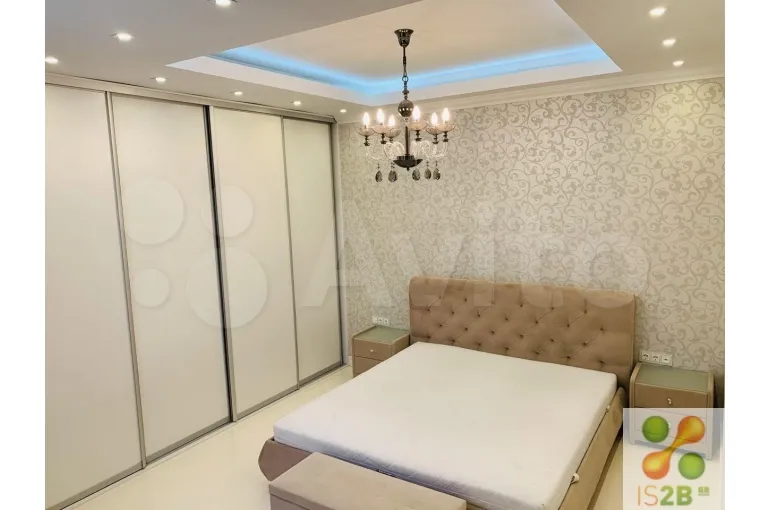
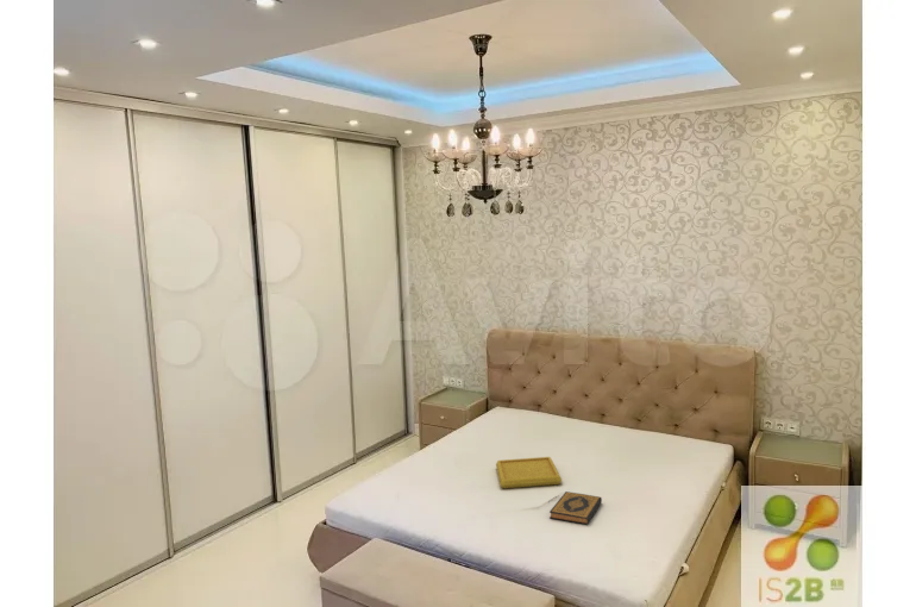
+ hardback book [548,490,603,526]
+ serving tray [495,456,563,489]
